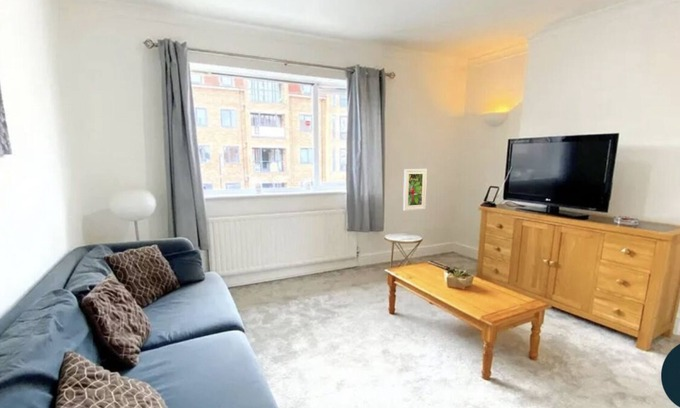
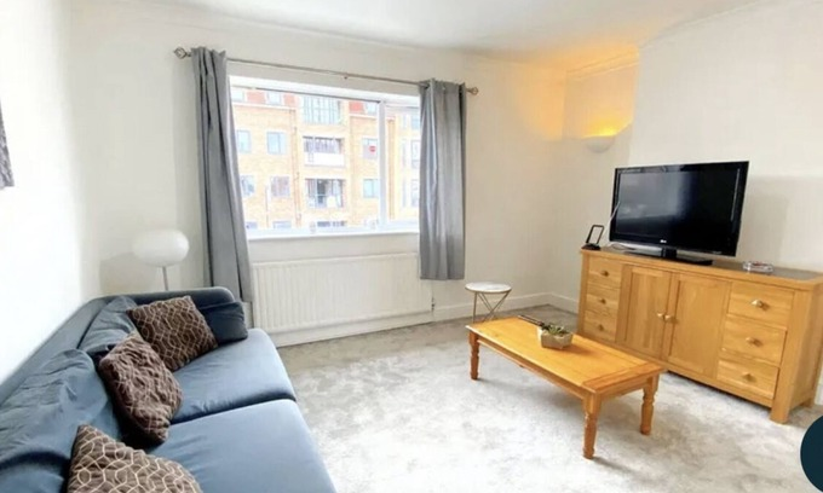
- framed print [402,168,428,212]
